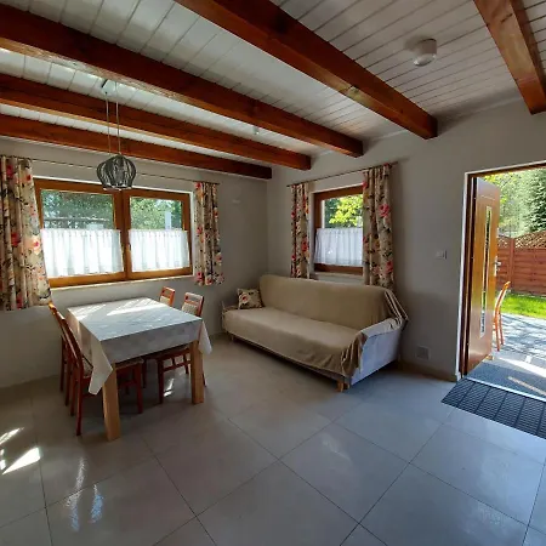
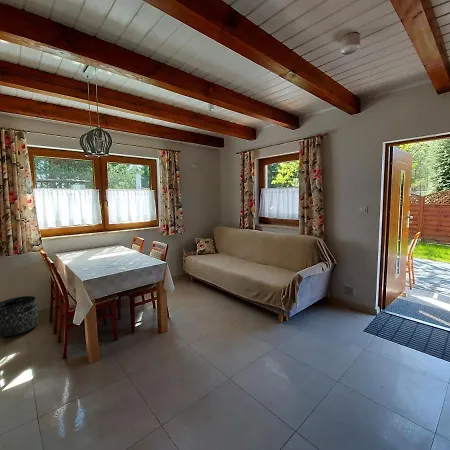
+ basket [0,295,39,337]
